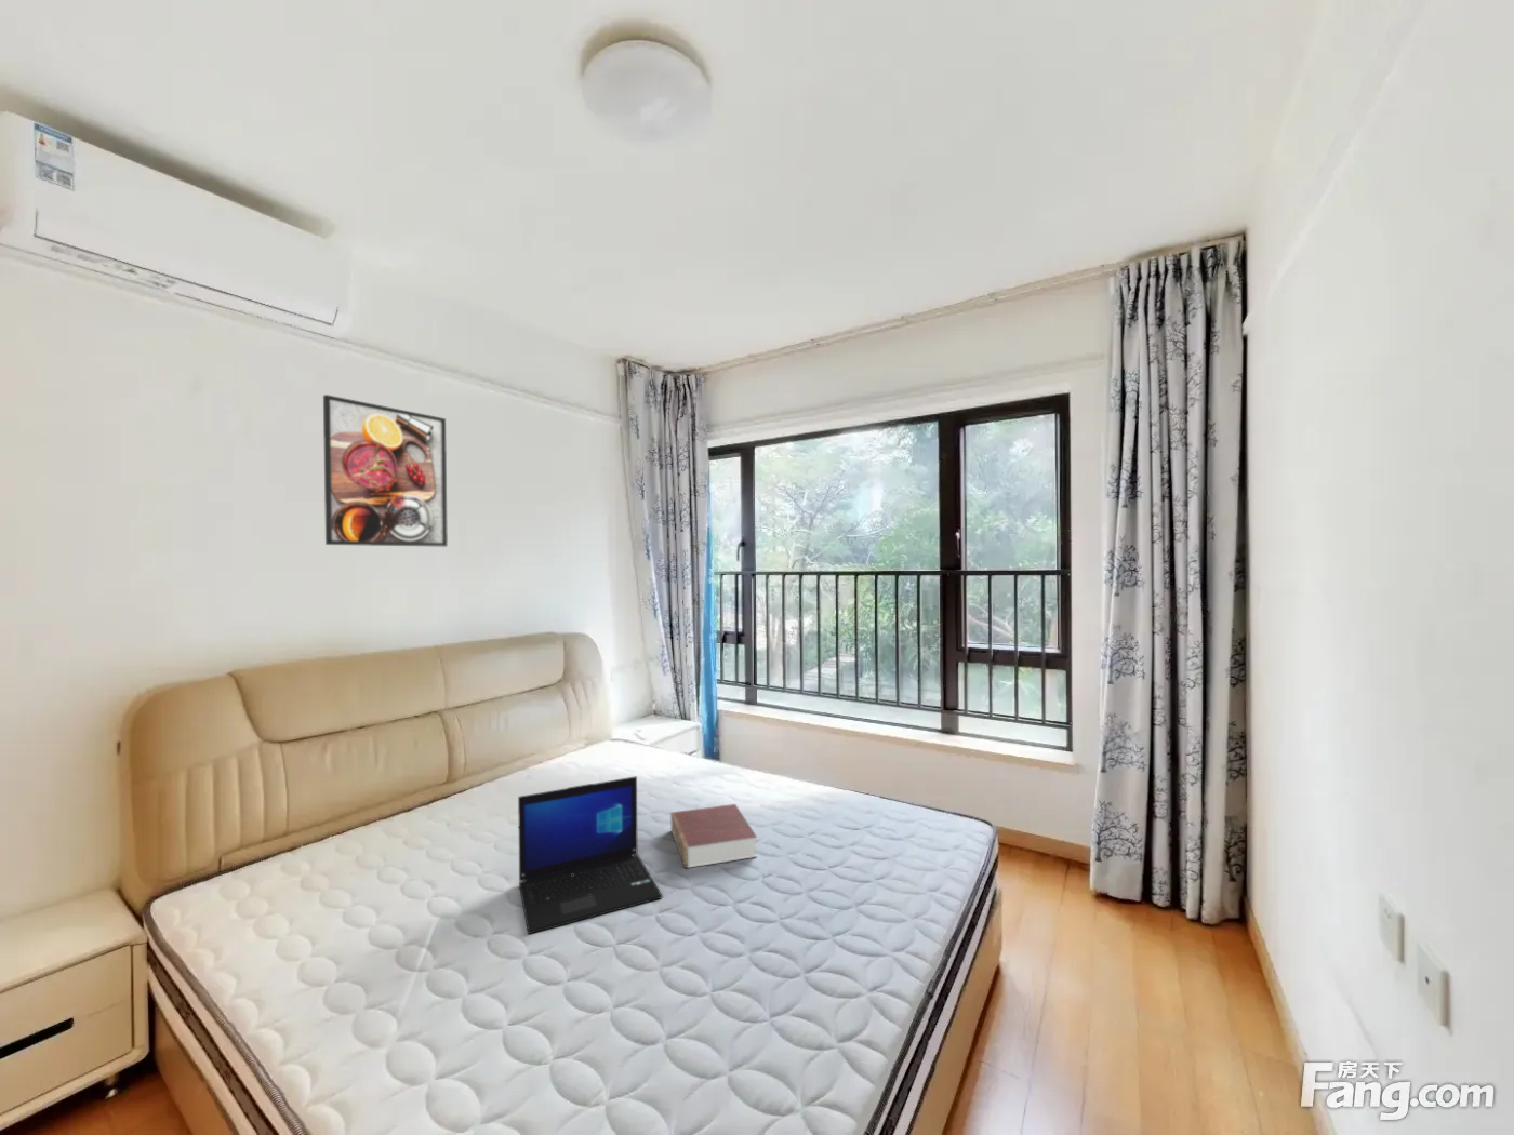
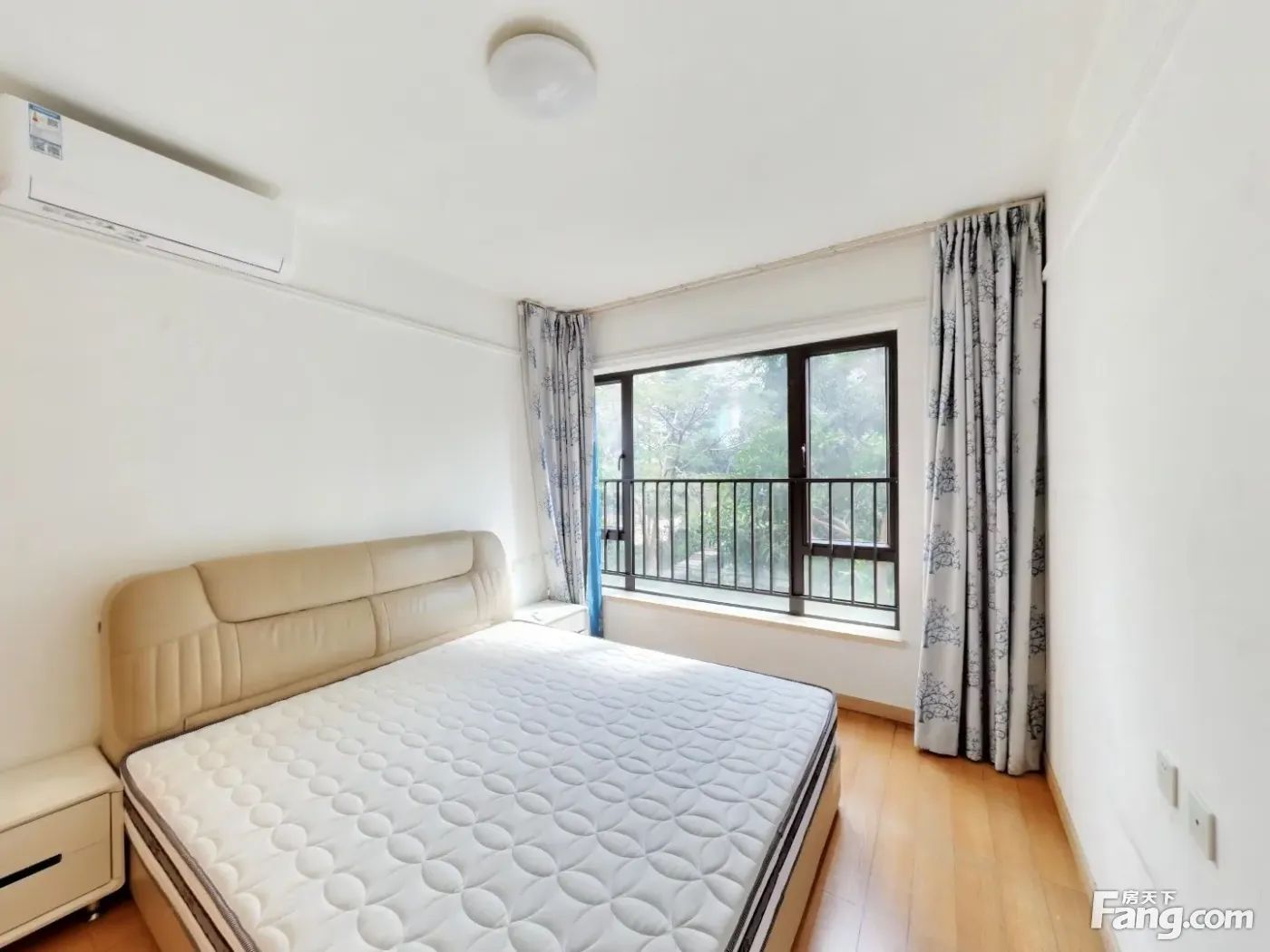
- laptop [517,775,663,935]
- book [670,804,758,869]
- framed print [322,393,448,548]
